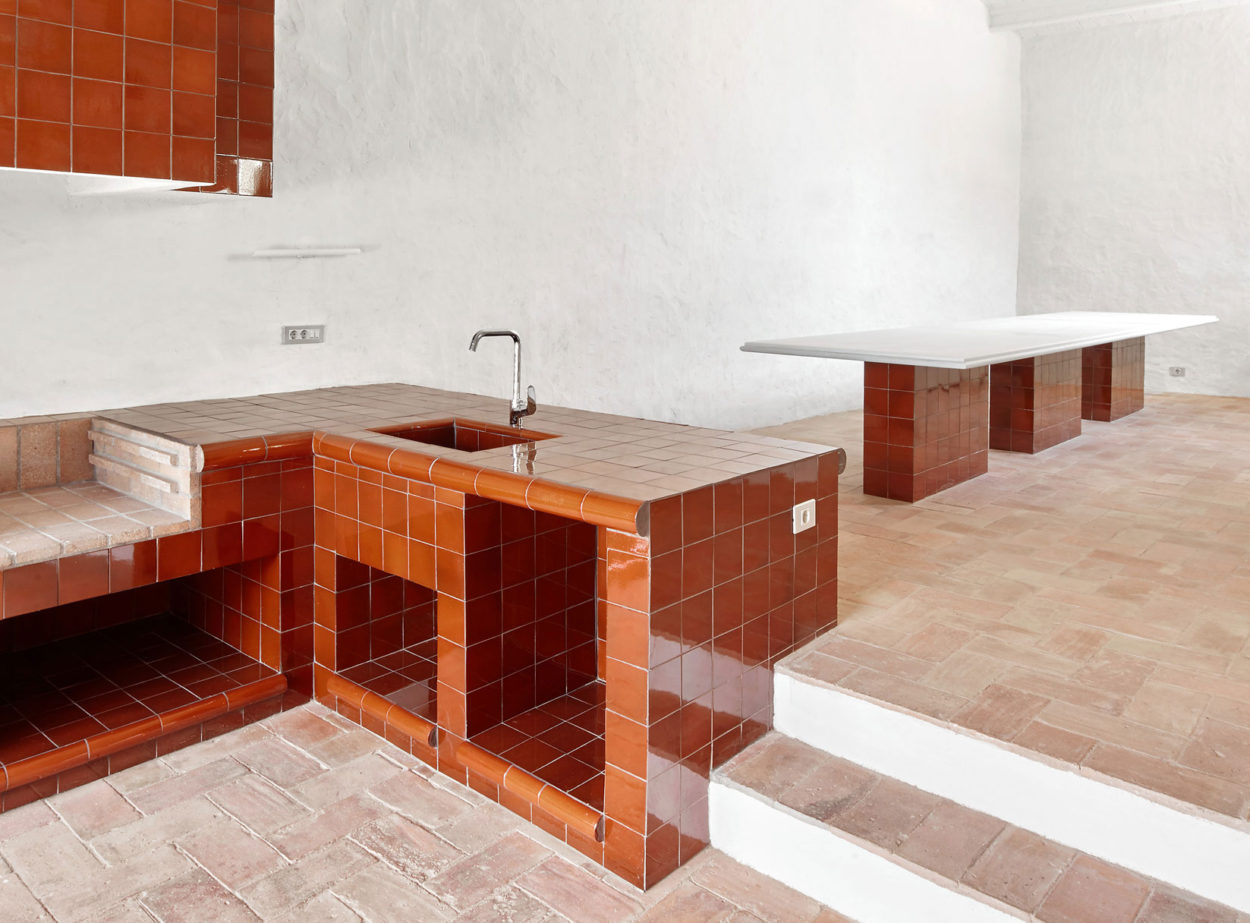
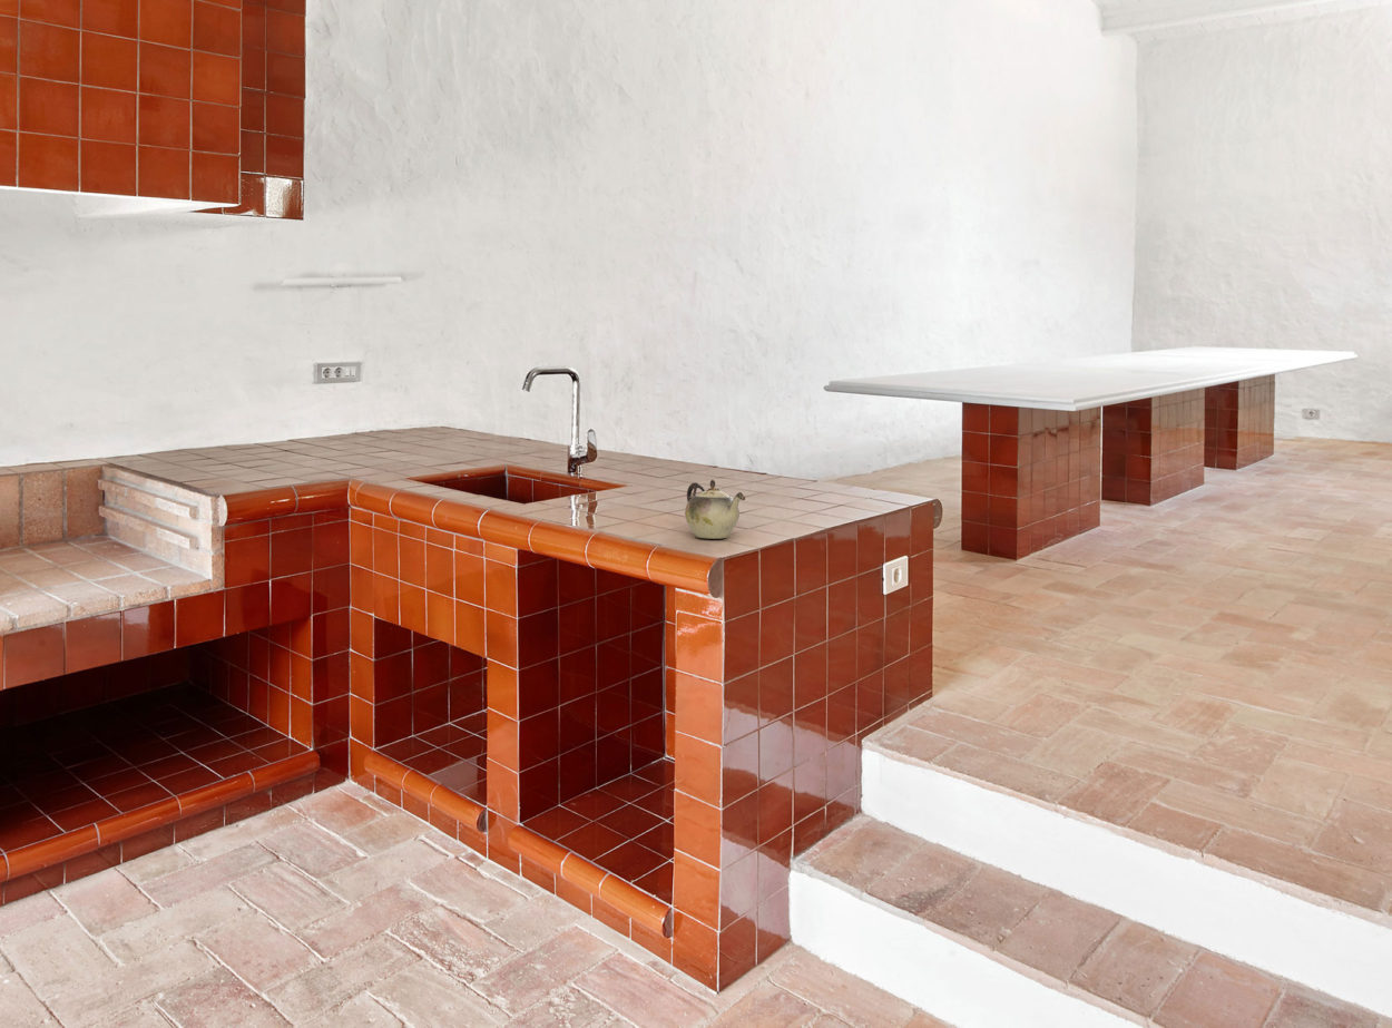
+ teapot [684,479,746,540]
